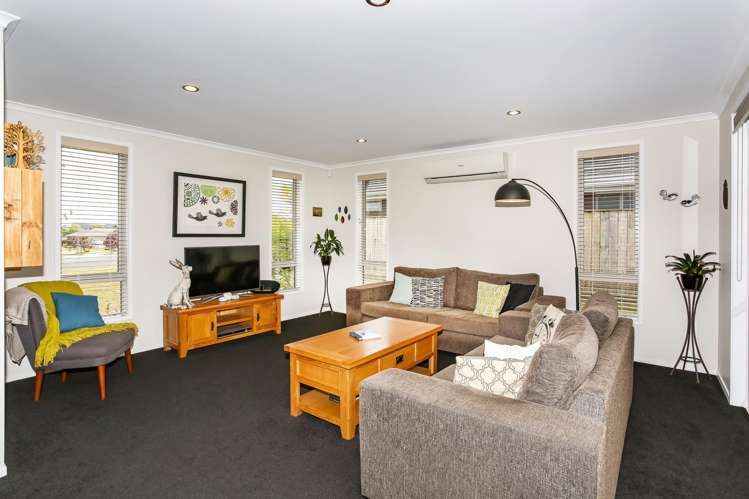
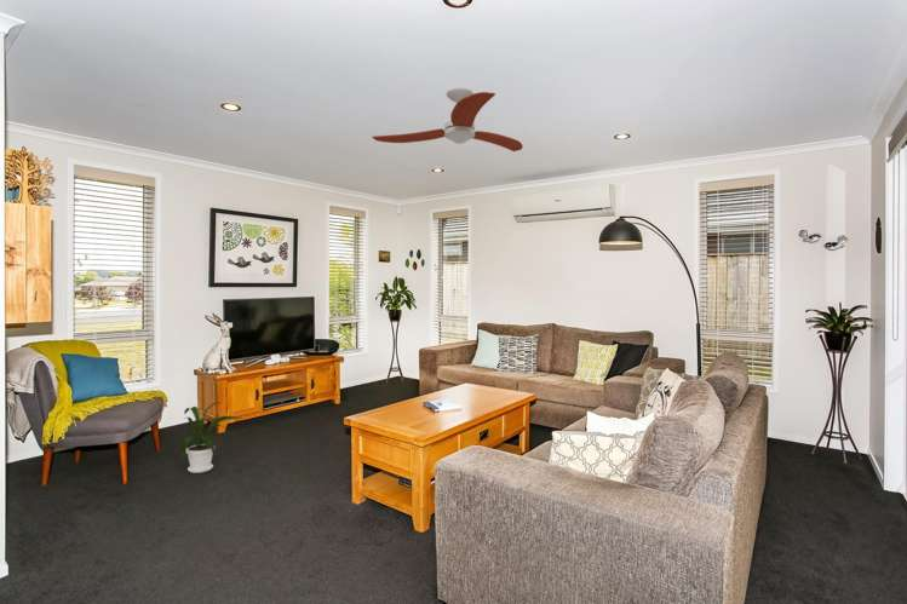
+ ceiling fan [371,87,524,153]
+ house plant [179,401,242,474]
